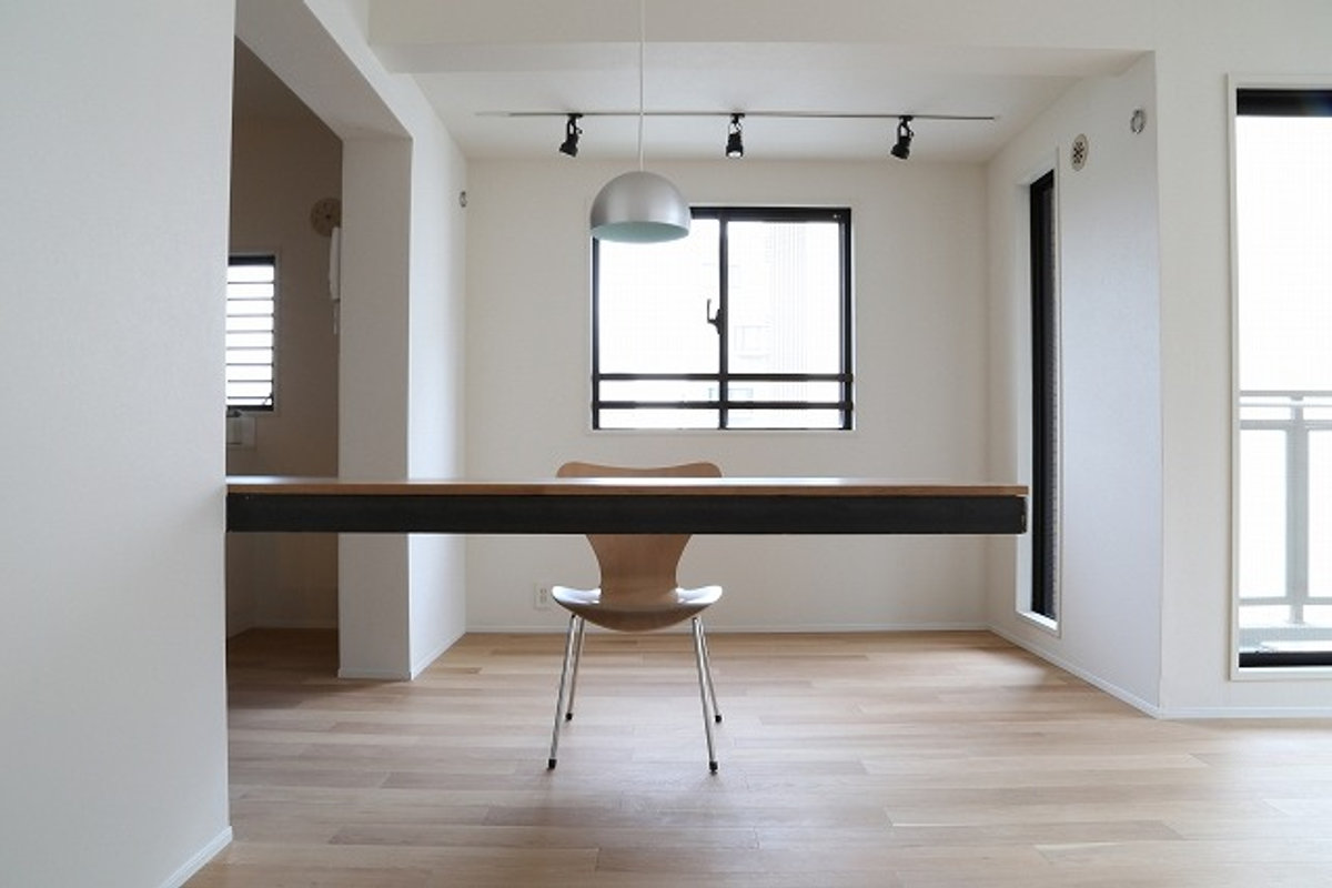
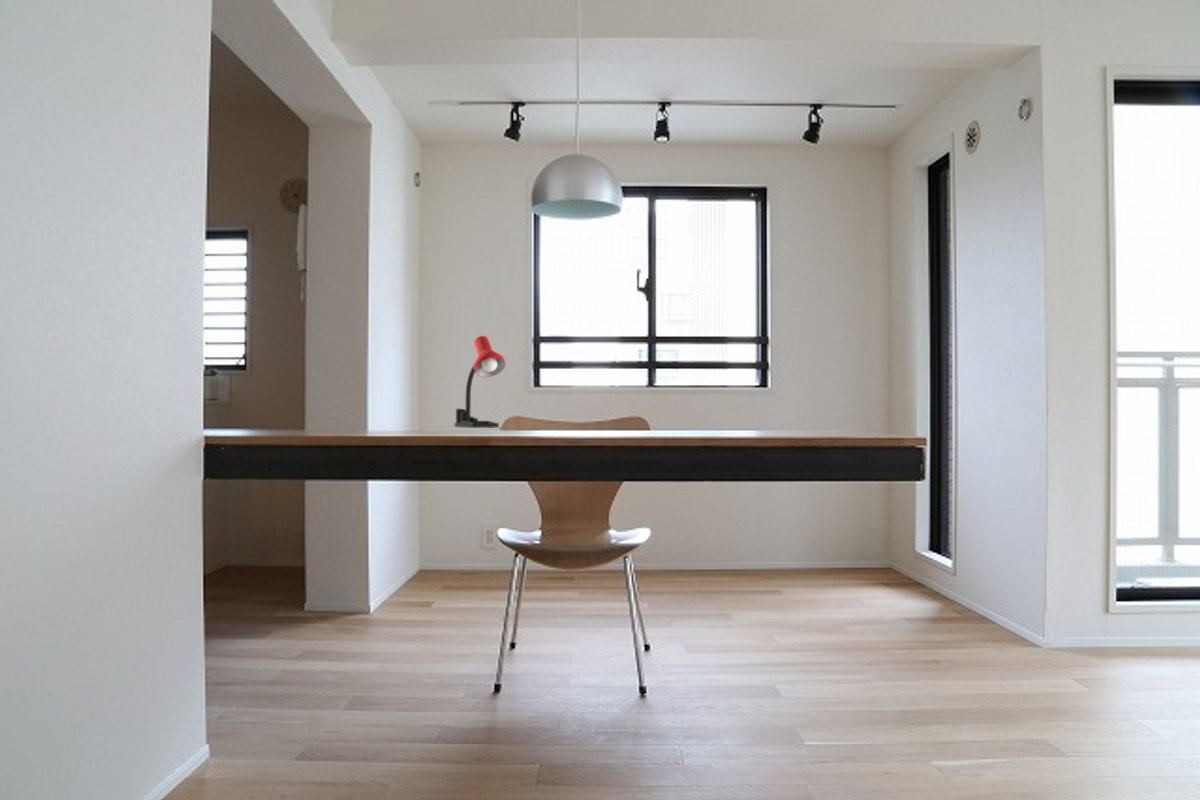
+ desk lamp [454,335,507,428]
